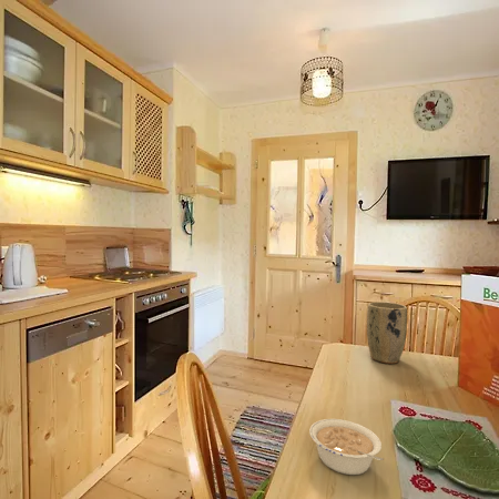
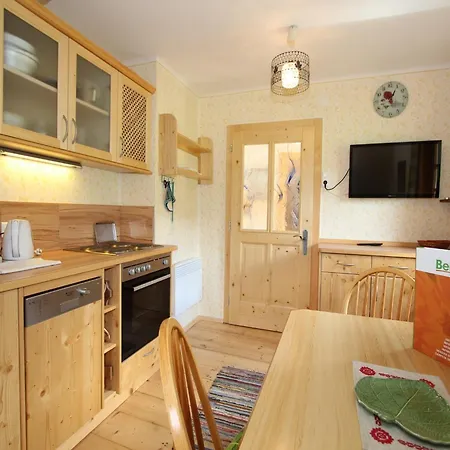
- plant pot [366,301,408,365]
- legume [308,418,385,476]
